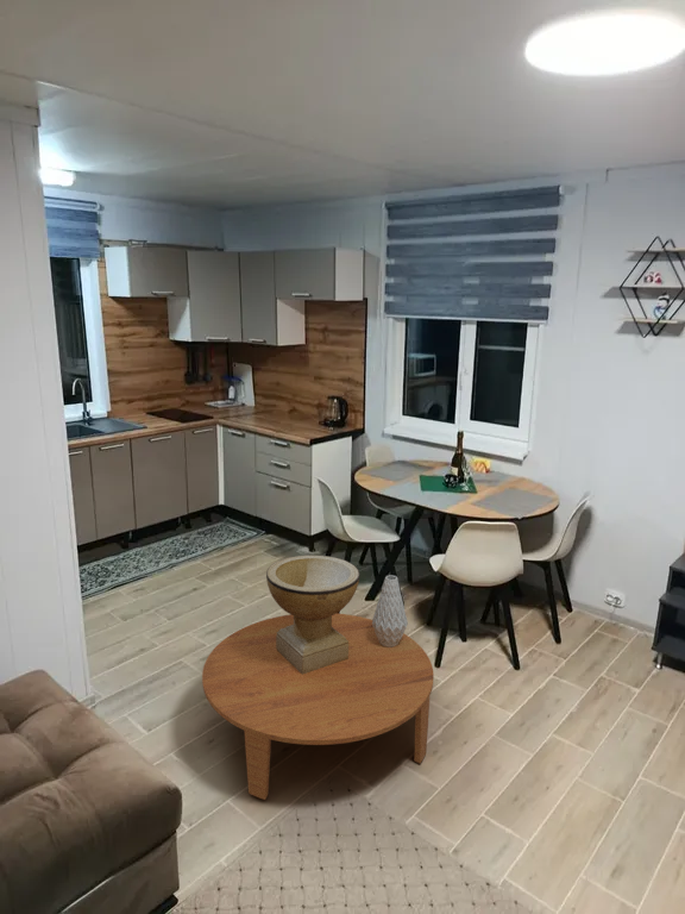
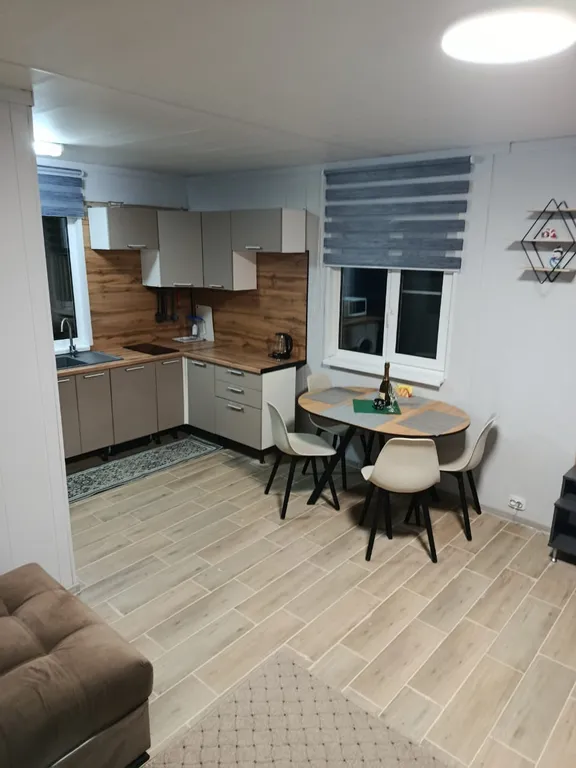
- coffee table [201,613,435,801]
- decorative bowl [265,553,360,675]
- vase [371,574,409,647]
